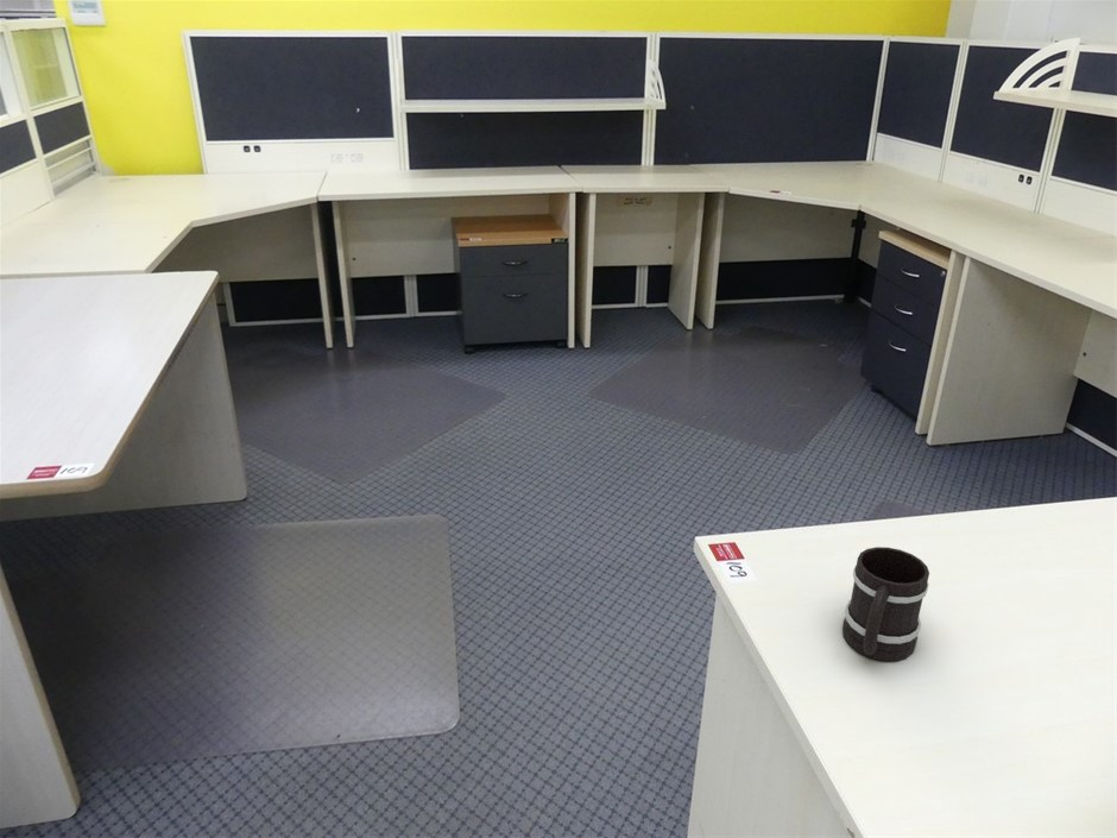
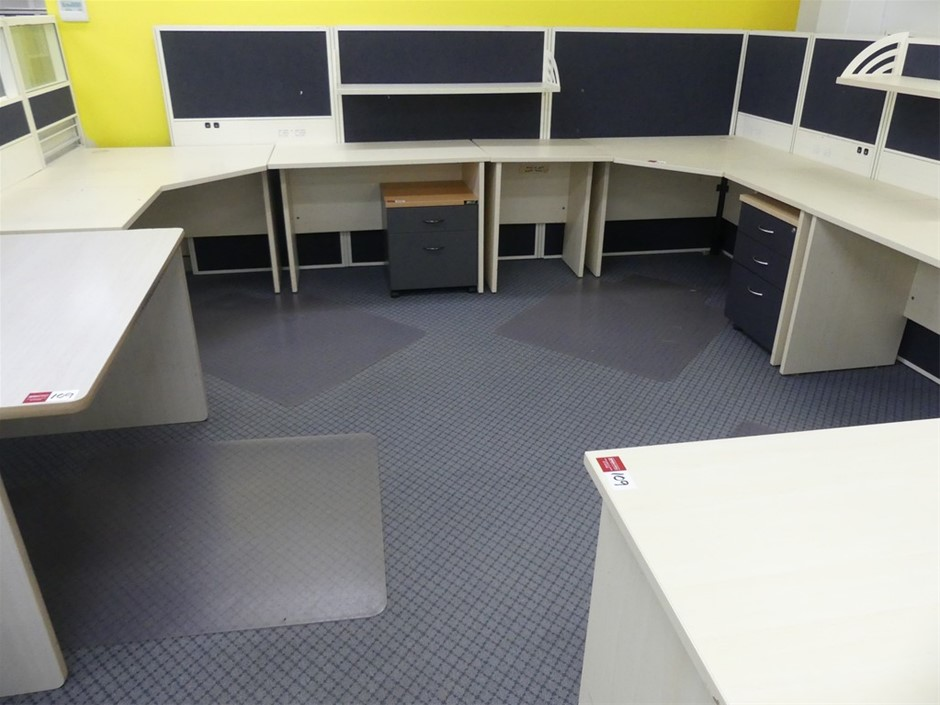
- mug [841,546,930,662]
